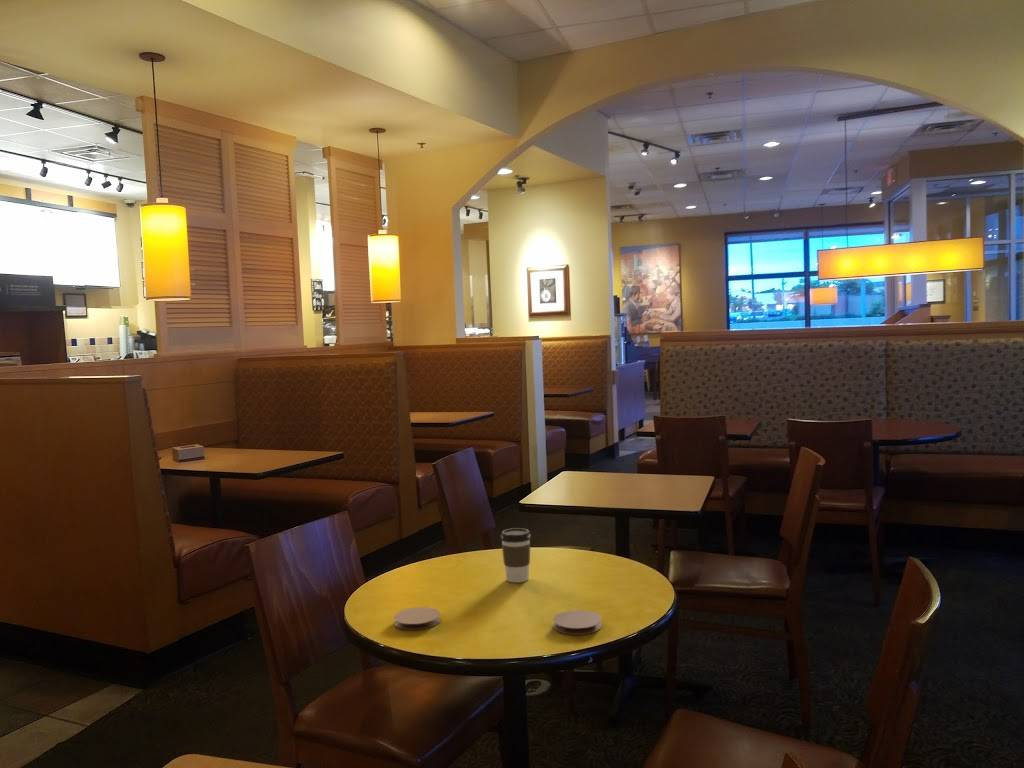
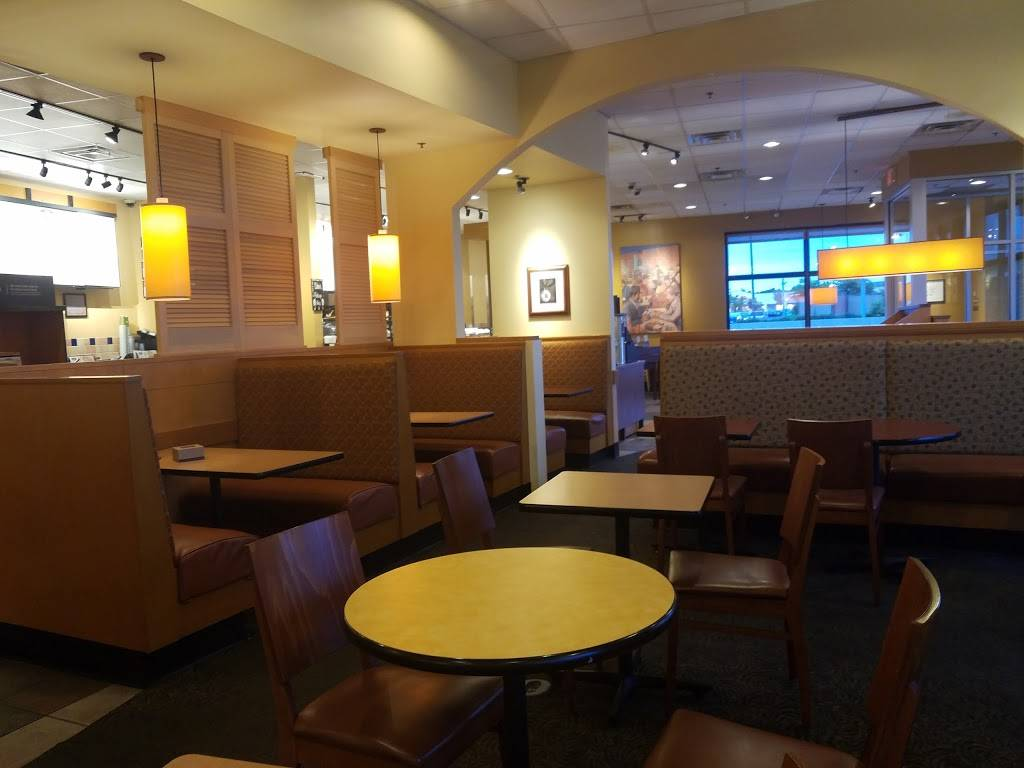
- coaster [552,609,603,636]
- coffee cup [500,527,532,584]
- coaster [393,606,441,631]
